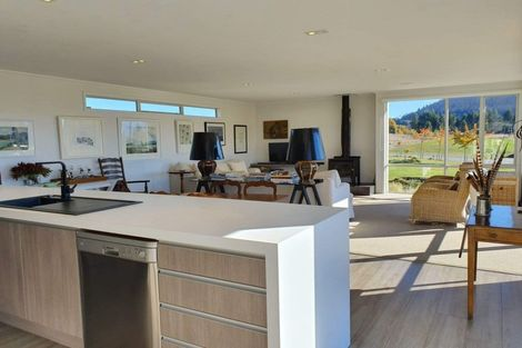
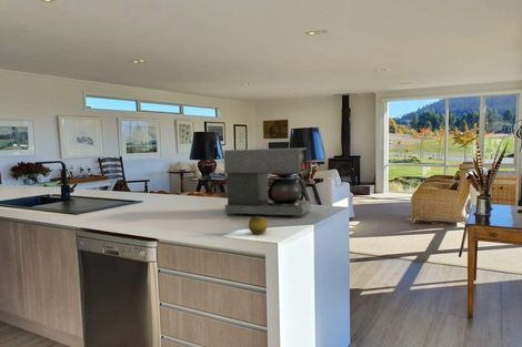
+ coffee maker [223,147,312,218]
+ fruit [248,215,269,235]
